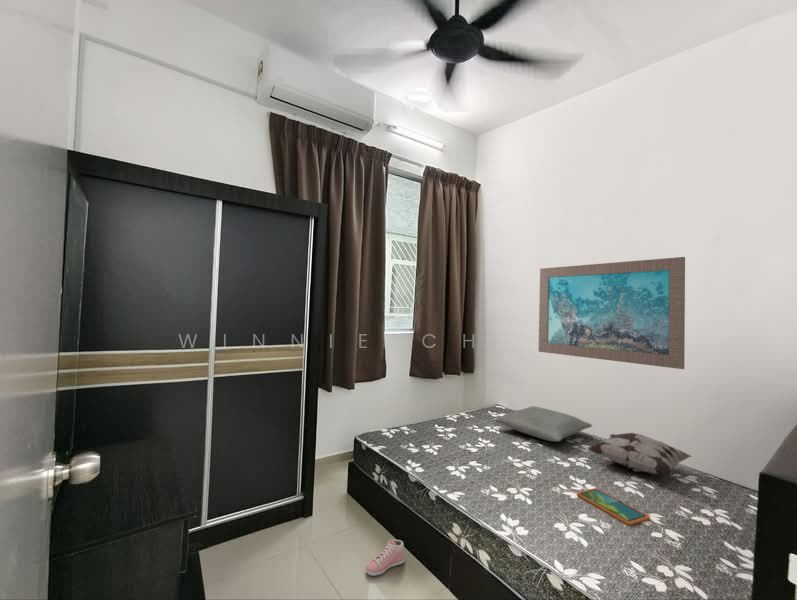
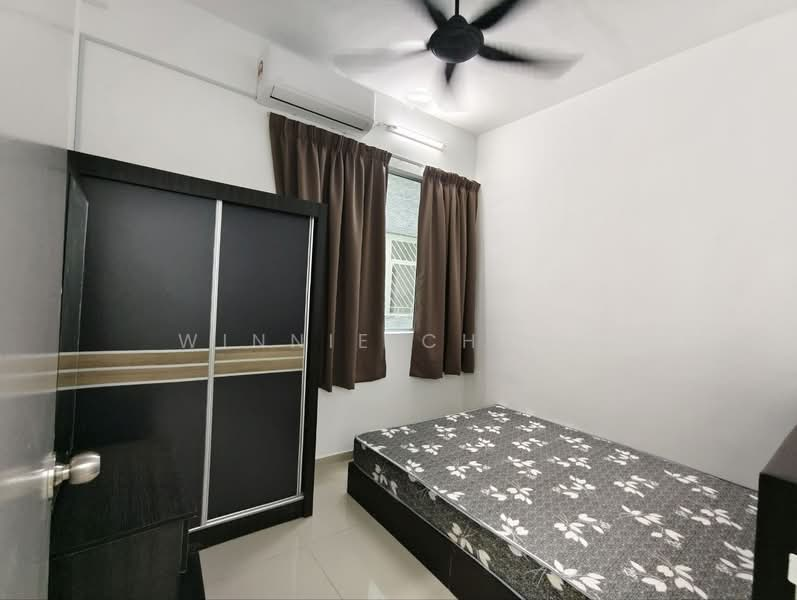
- tablet [576,487,651,526]
- pillow [494,405,593,442]
- sneaker [365,538,406,577]
- decorative pillow [587,432,693,477]
- wall art [538,256,686,370]
